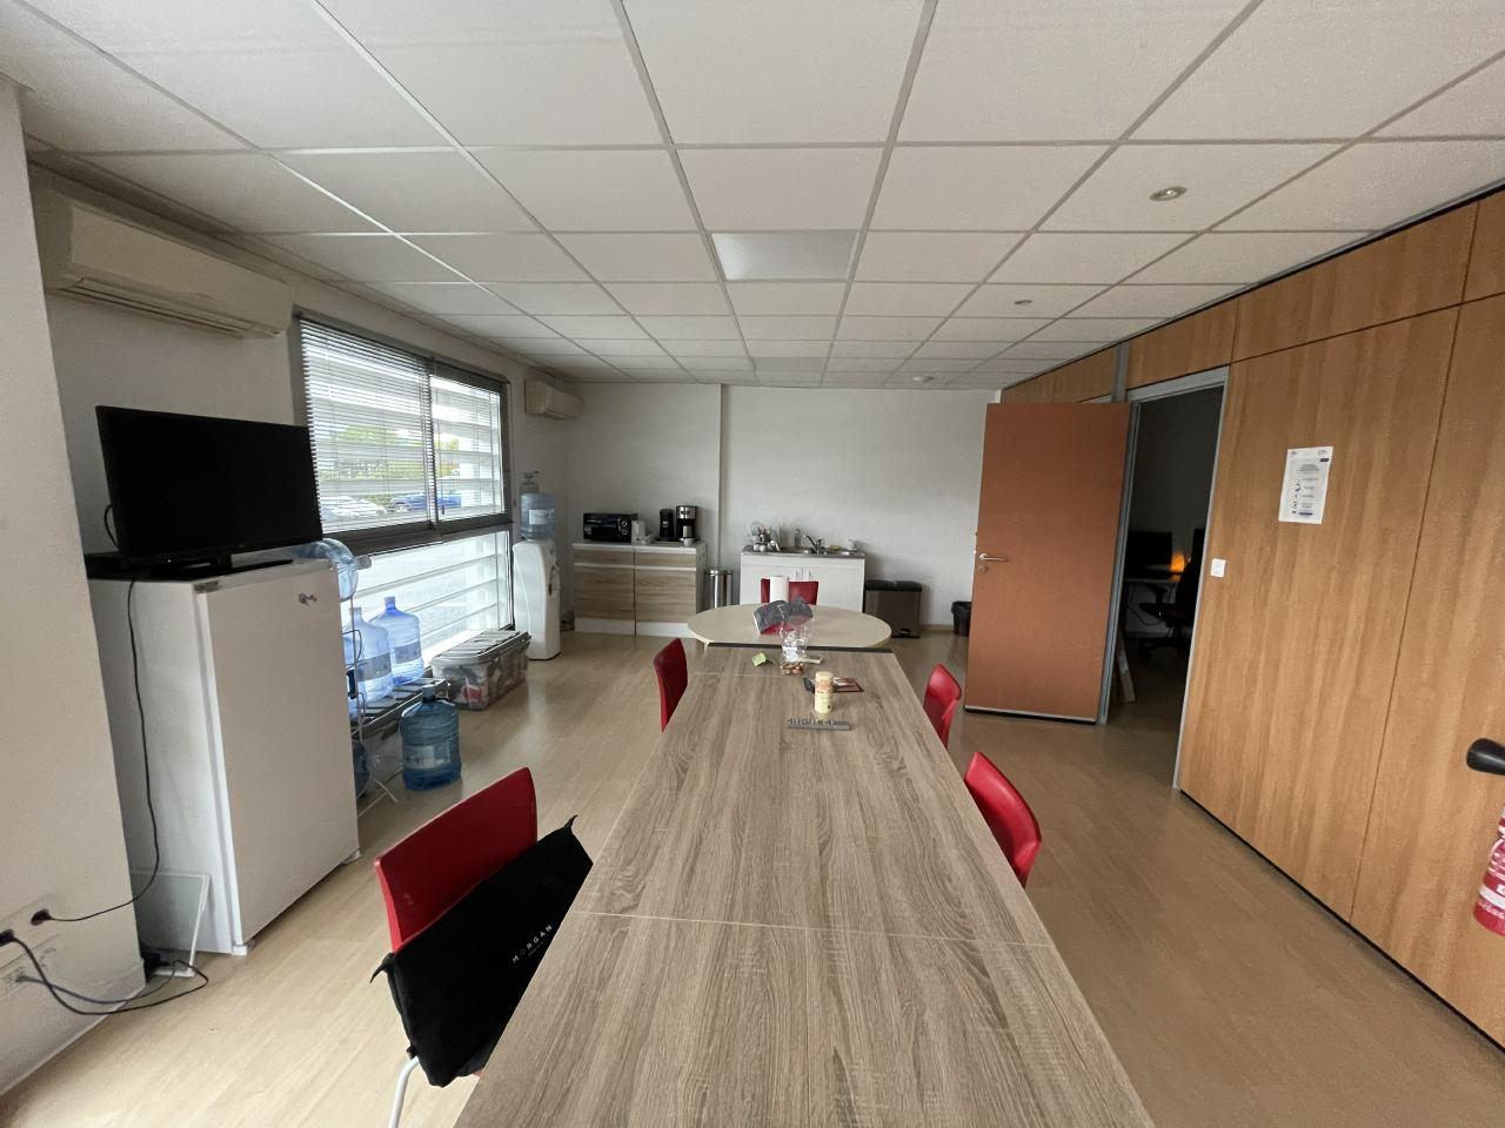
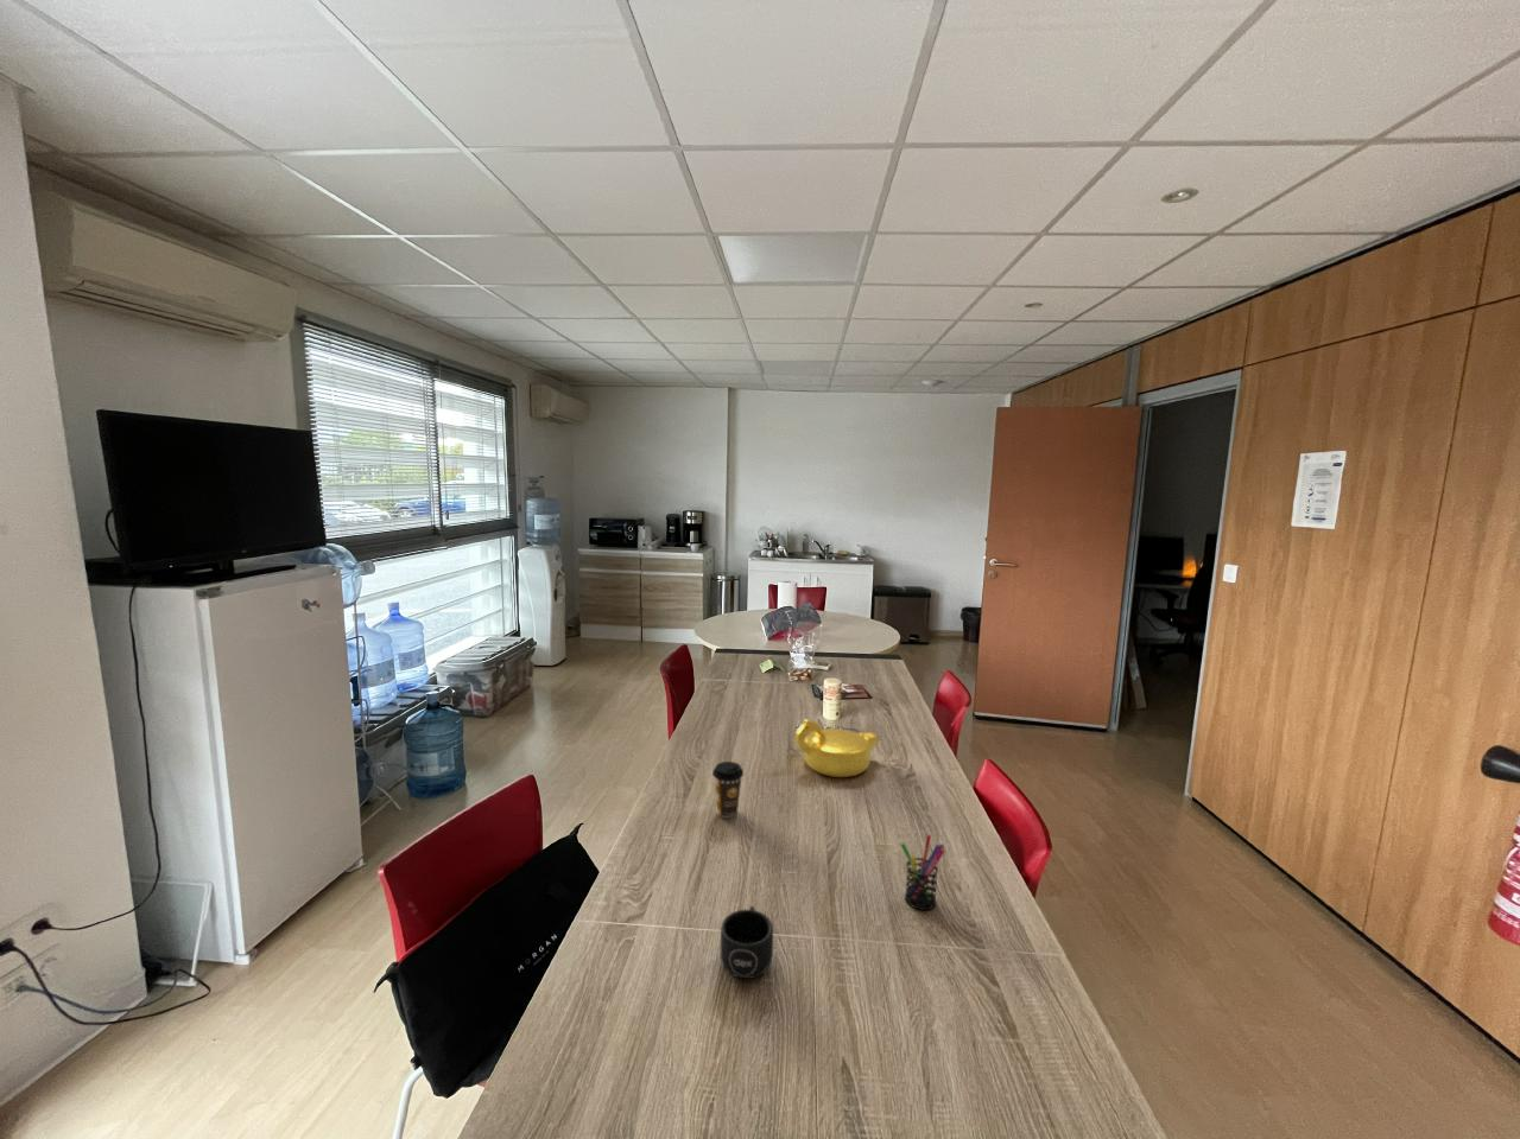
+ pen holder [900,833,946,912]
+ mug [719,906,774,980]
+ teapot [794,718,880,779]
+ coffee cup [711,761,744,818]
